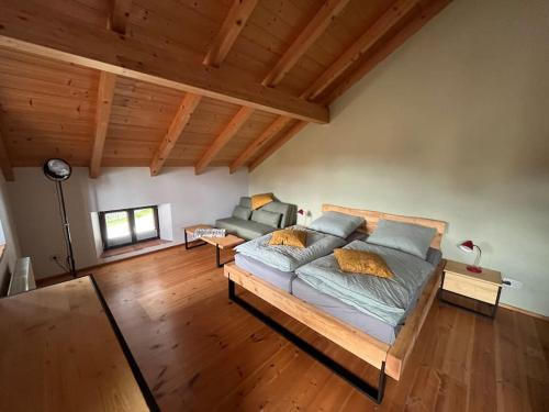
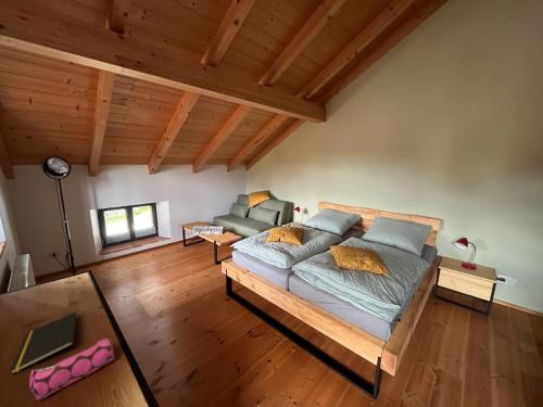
+ notepad [9,310,78,376]
+ pencil case [28,336,116,402]
